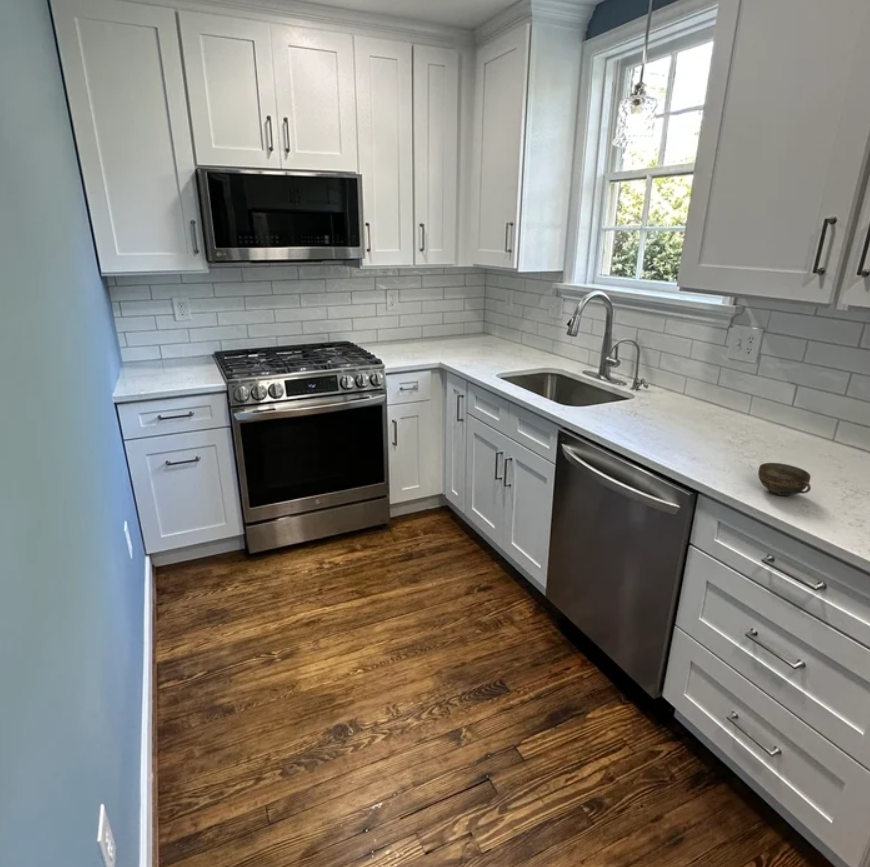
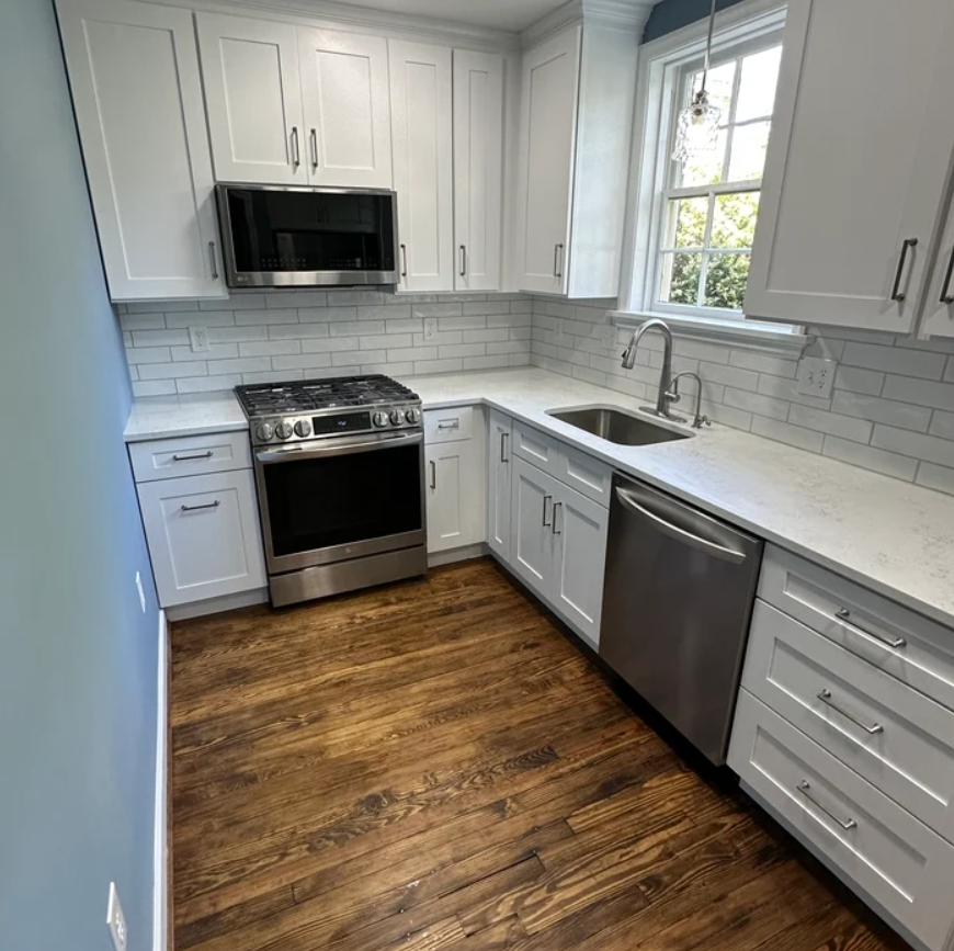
- cup [757,462,812,497]
